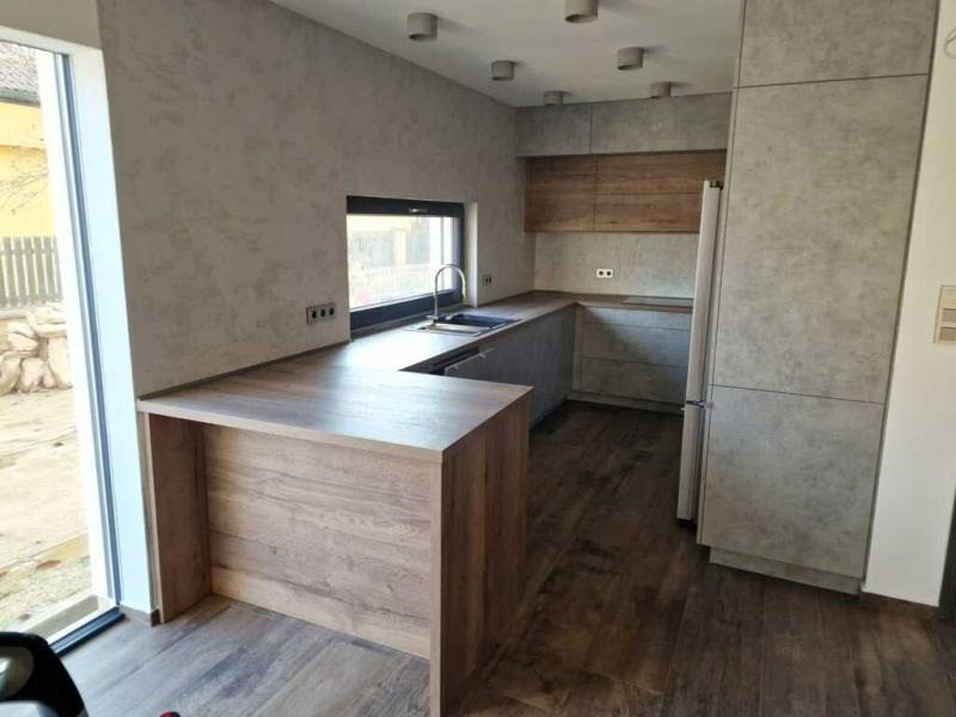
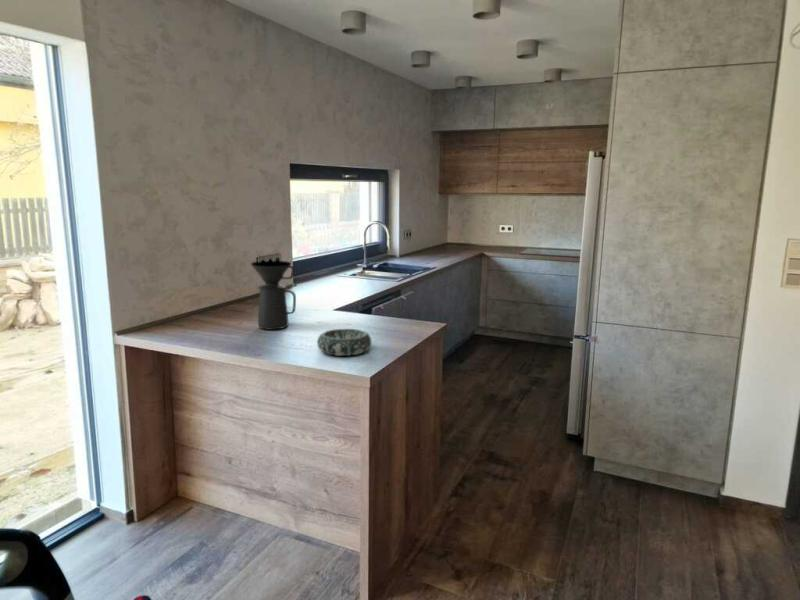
+ decorative bowl [316,328,372,357]
+ coffee maker [250,260,297,331]
